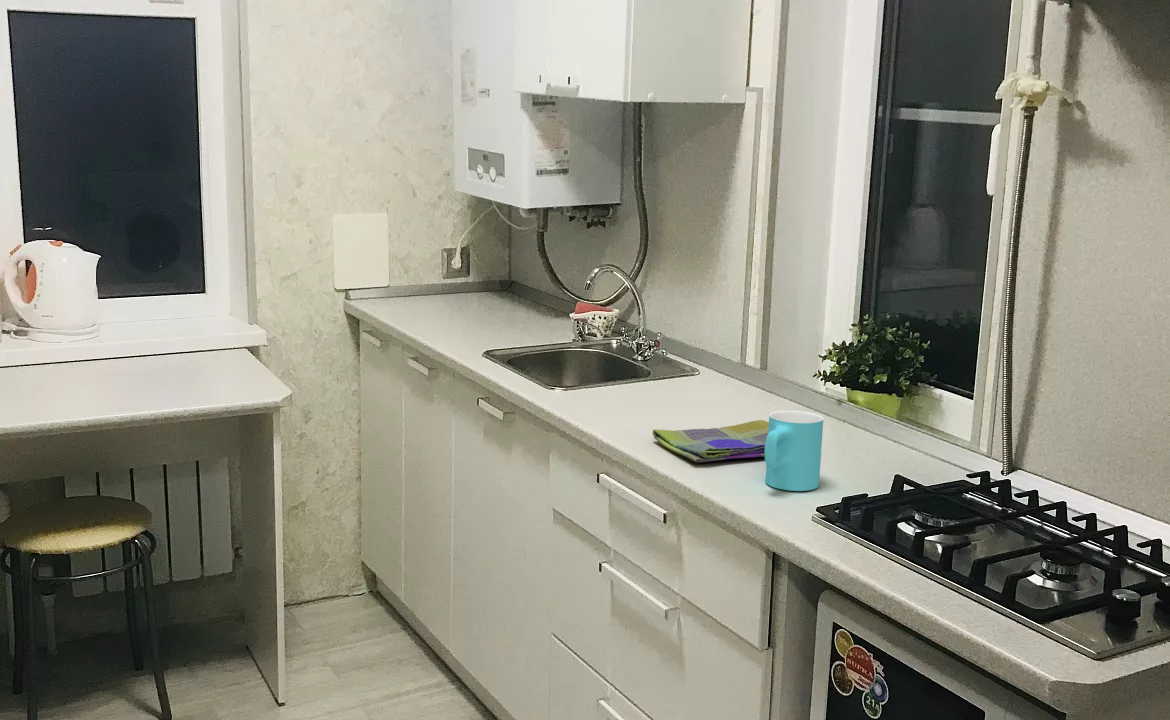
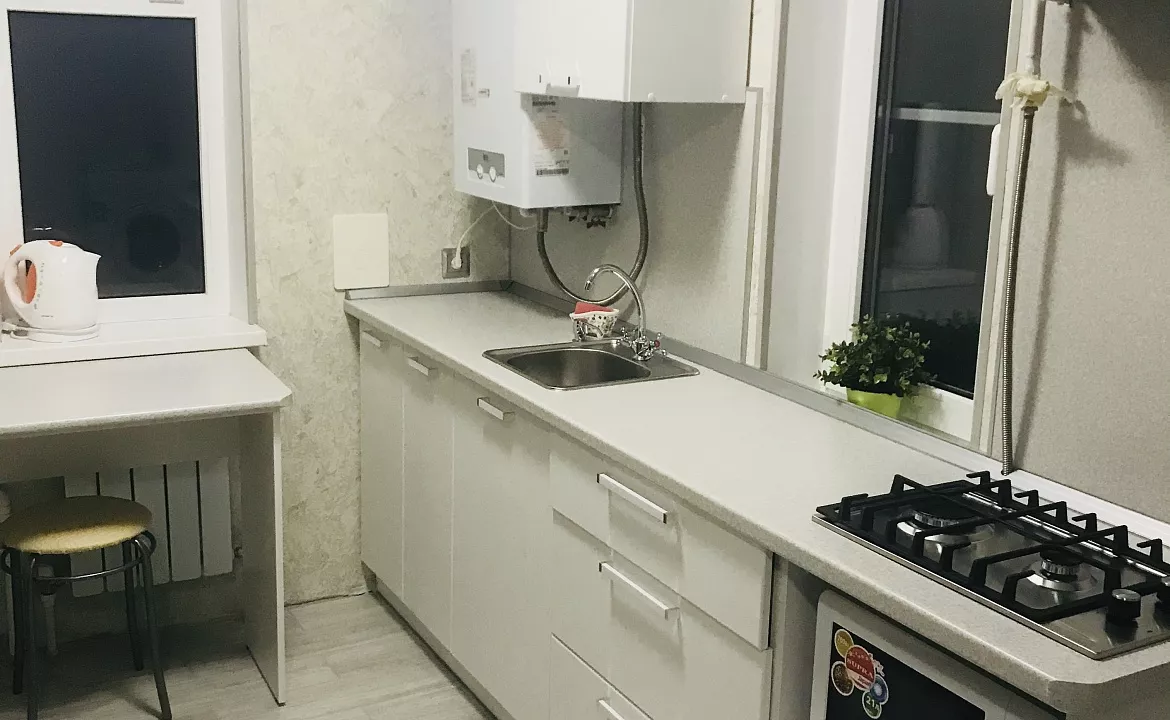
- cup [764,410,824,492]
- dish towel [652,419,769,463]
